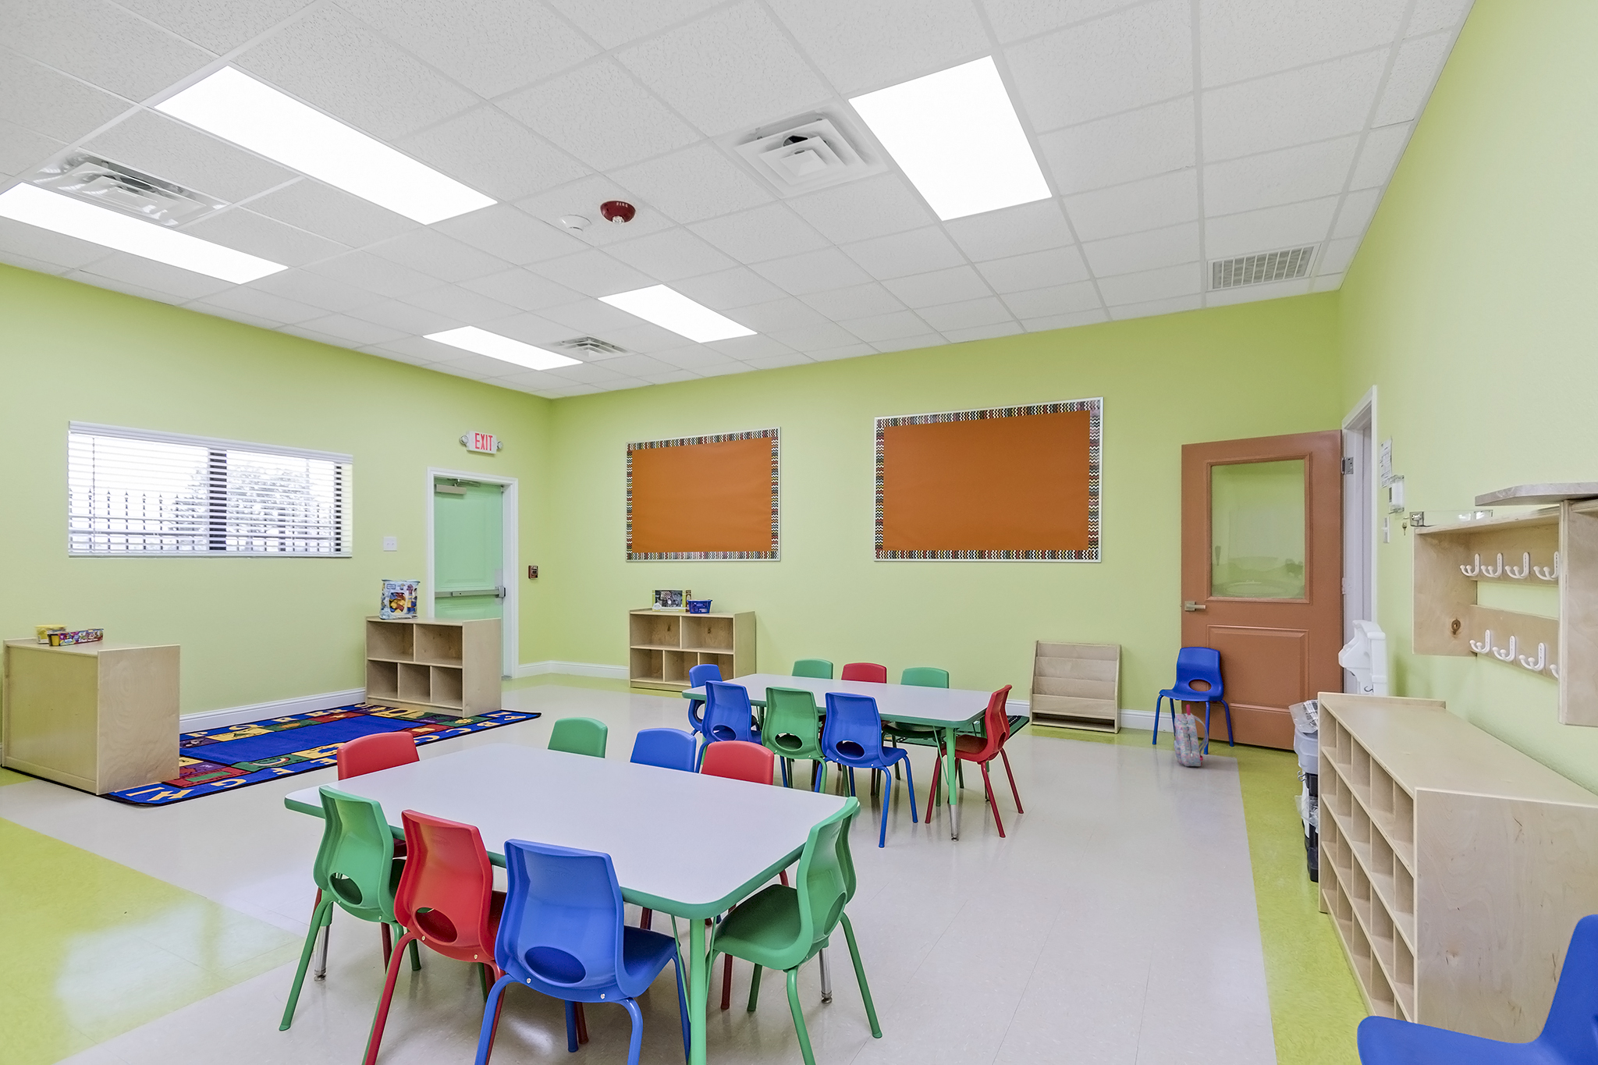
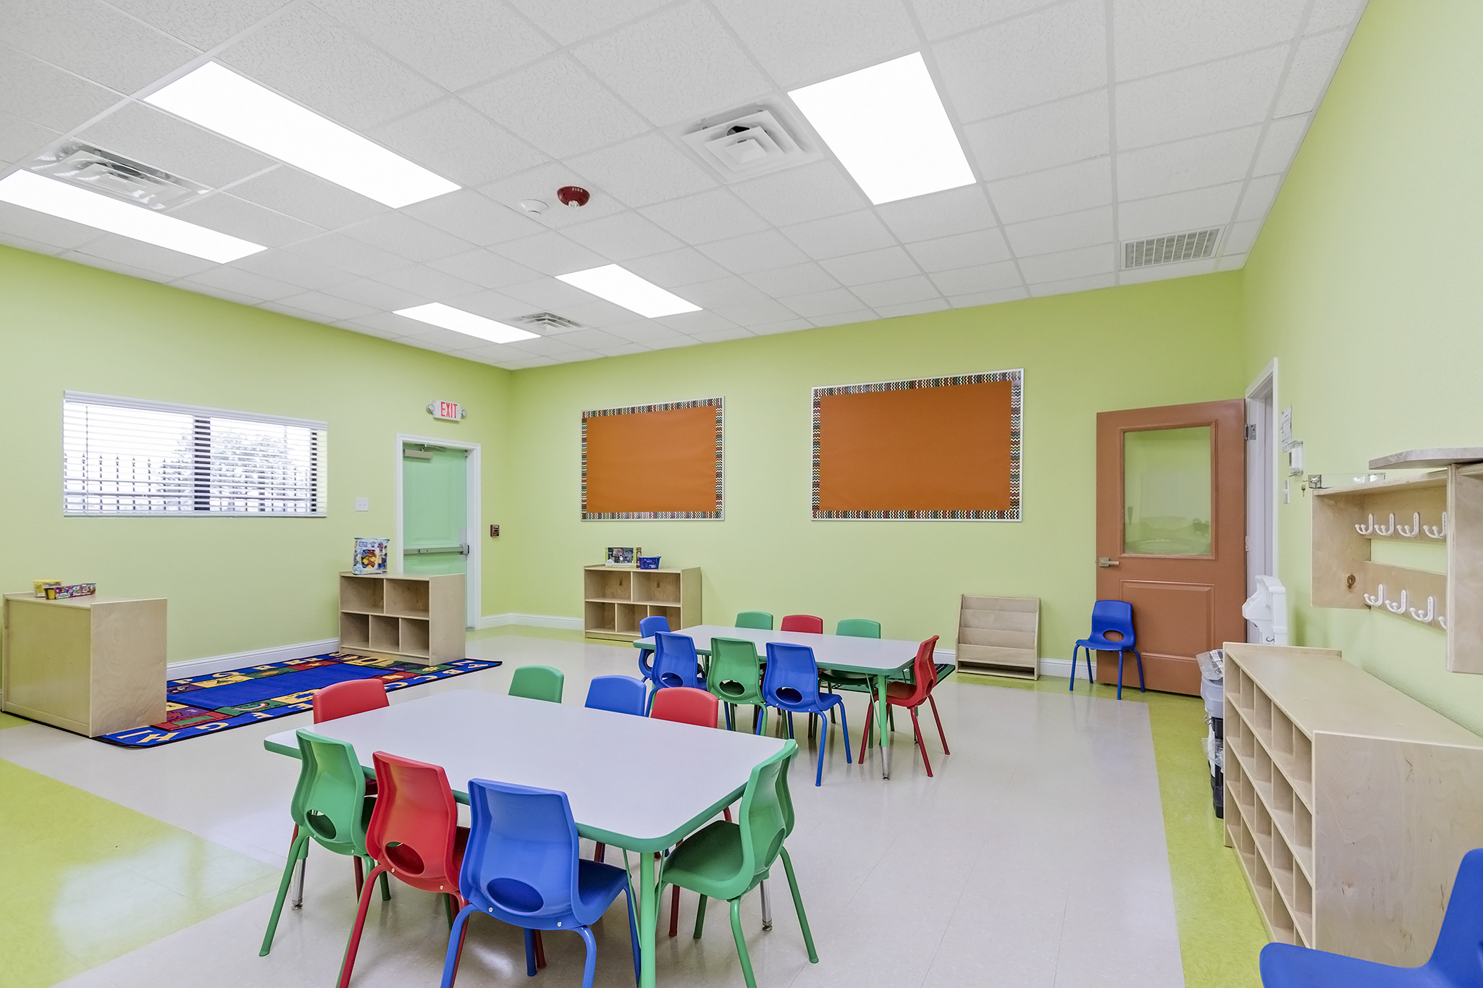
- backpack [1174,704,1208,767]
